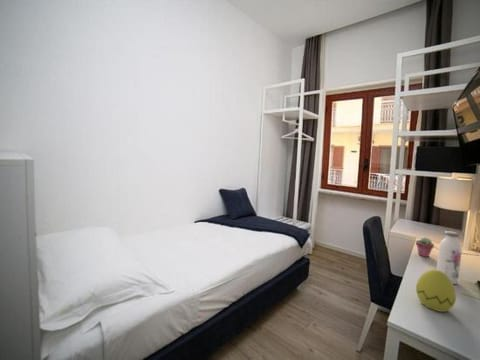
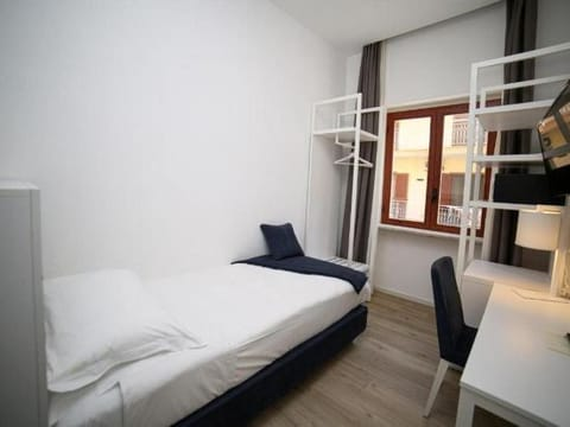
- decorative egg [415,269,457,313]
- water bottle [436,230,463,285]
- potted succulent [415,237,435,258]
